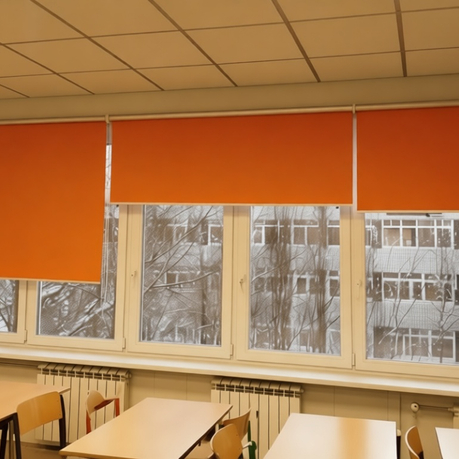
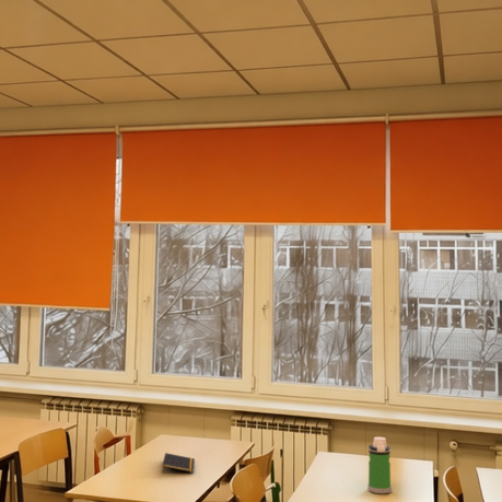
+ notepad [161,452,196,474]
+ water bottle [366,436,393,494]
